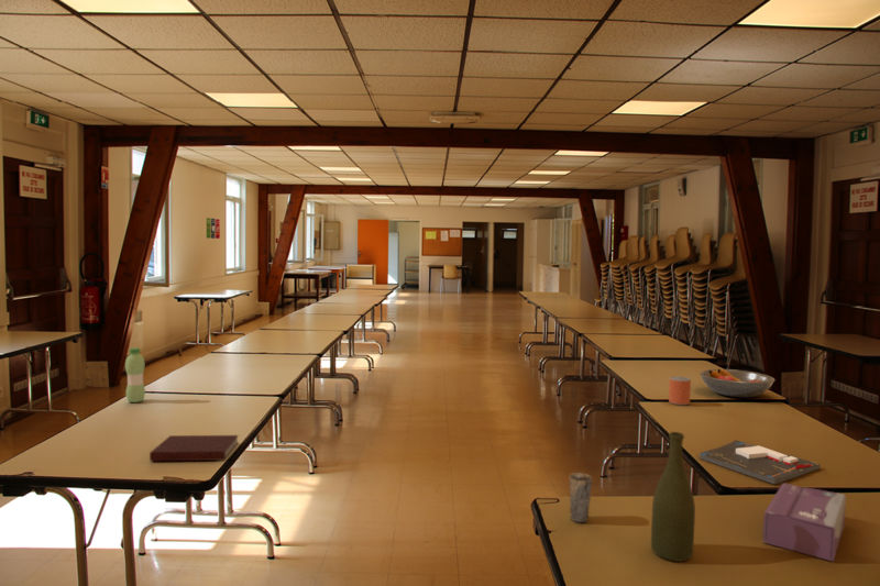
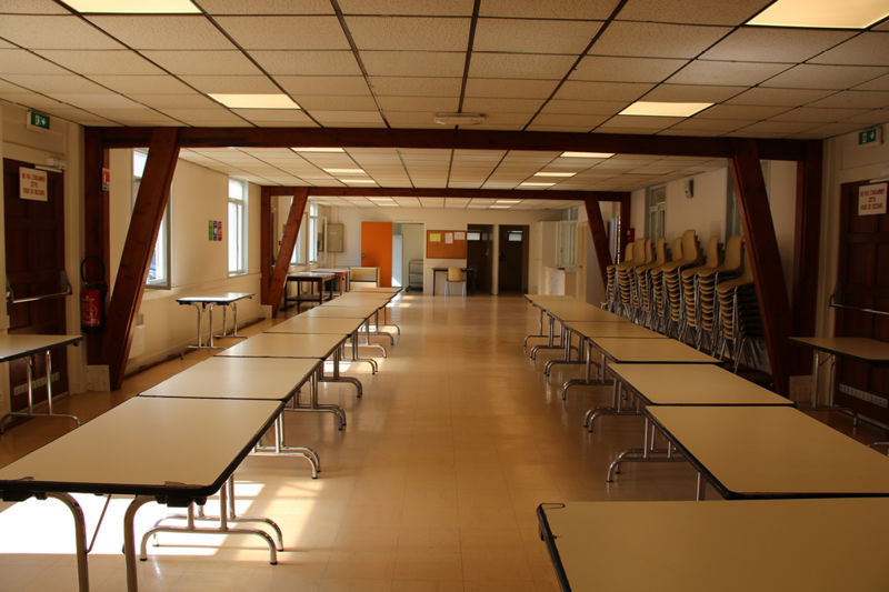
- water bottle [124,346,146,403]
- tissue box [762,482,847,563]
- board game [698,439,822,485]
- notebook [148,434,240,462]
- bottle [650,431,696,562]
- beverage can [668,375,692,407]
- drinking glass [568,472,593,523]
- fruit bowl [698,367,776,398]
